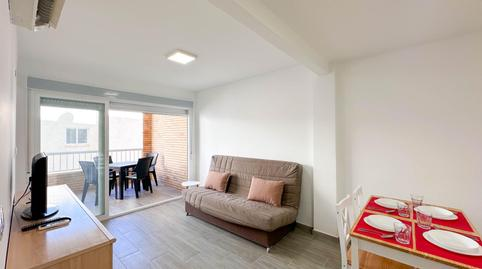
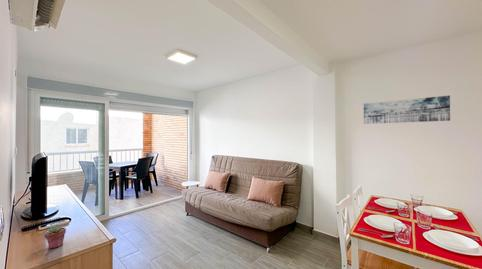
+ wall art [363,95,451,125]
+ potted succulent [44,224,67,250]
